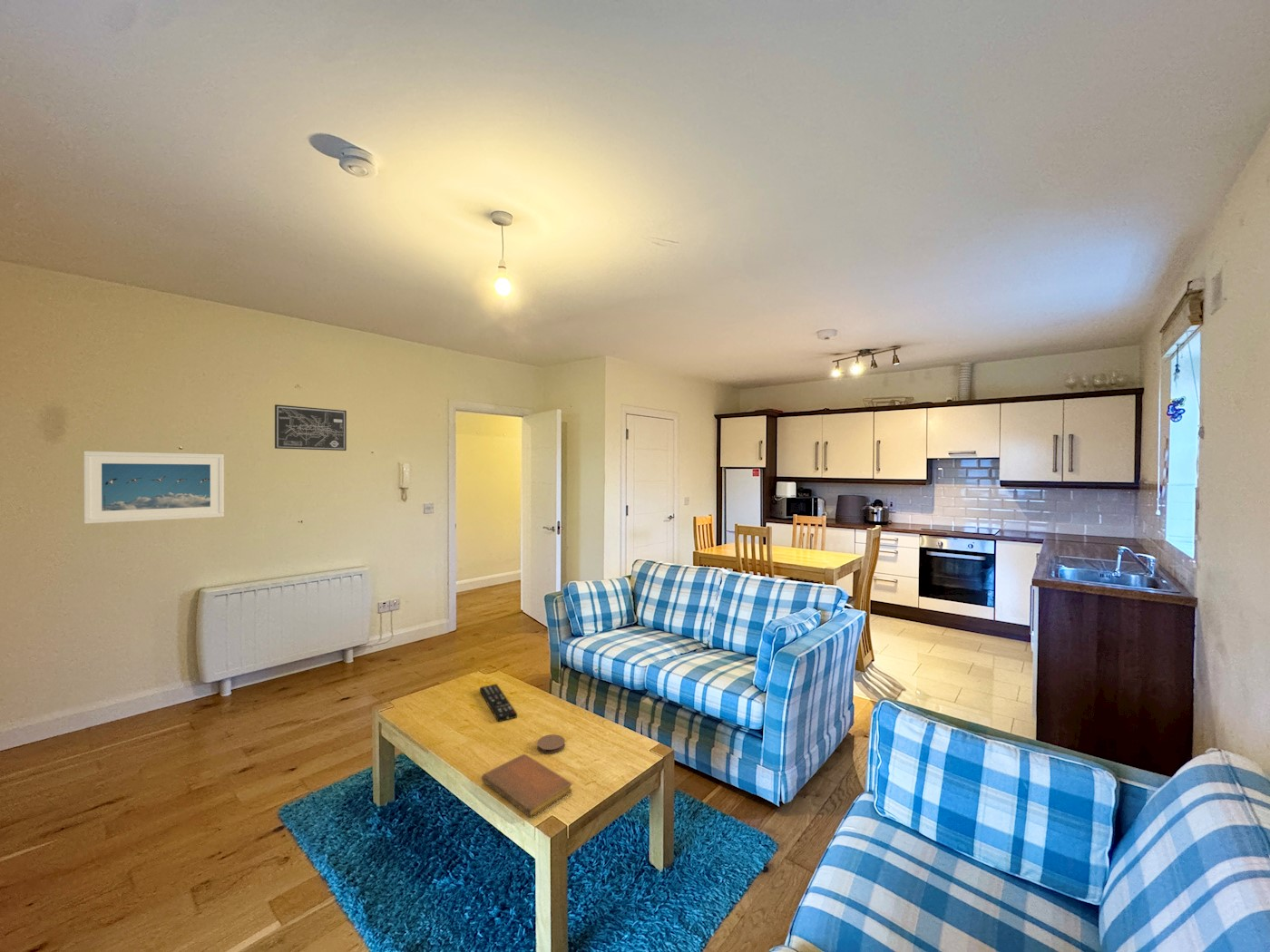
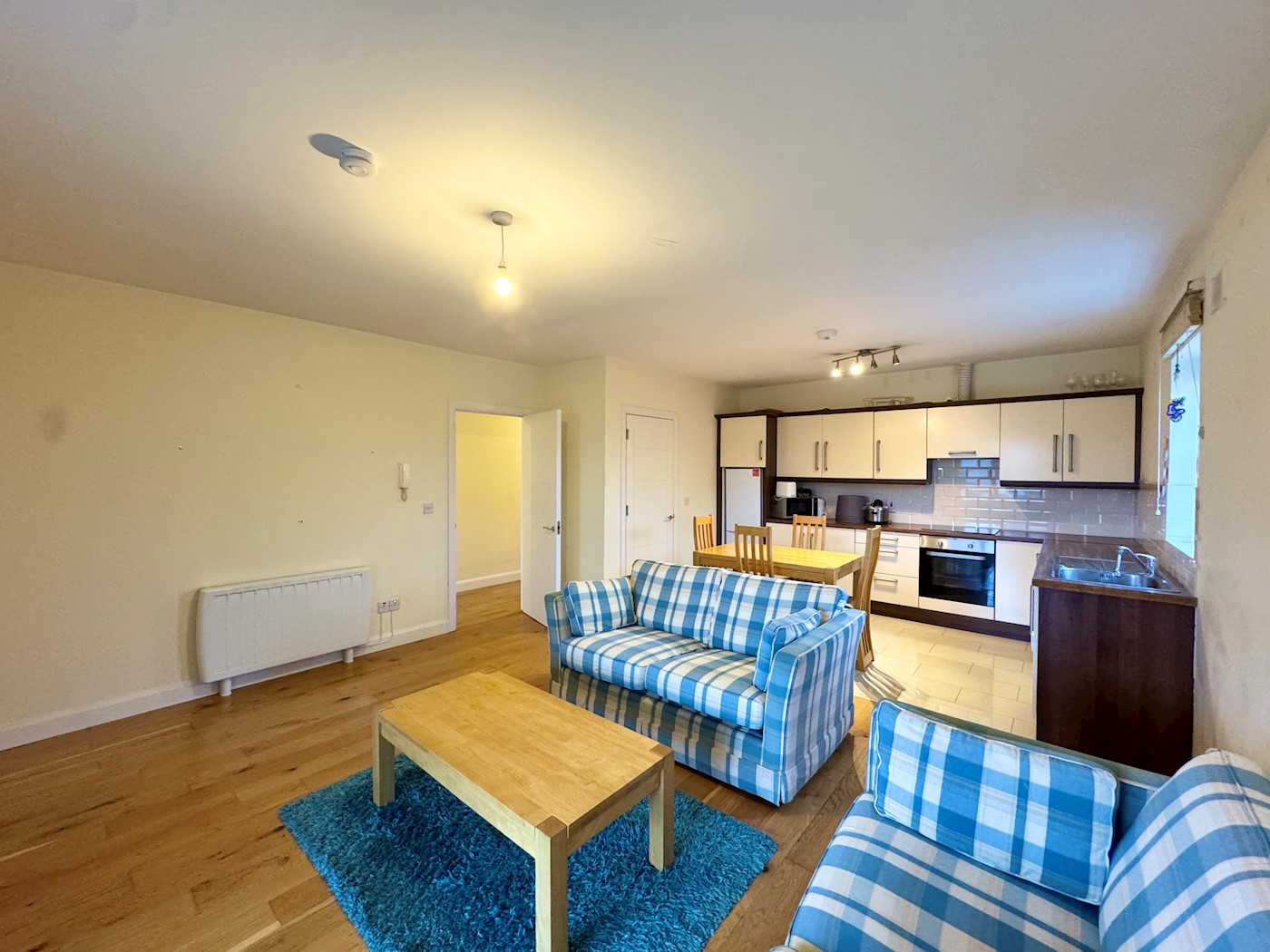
- notebook [481,753,572,819]
- coaster [536,733,566,754]
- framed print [83,451,225,525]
- remote control [479,683,518,723]
- wall art [274,403,347,452]
